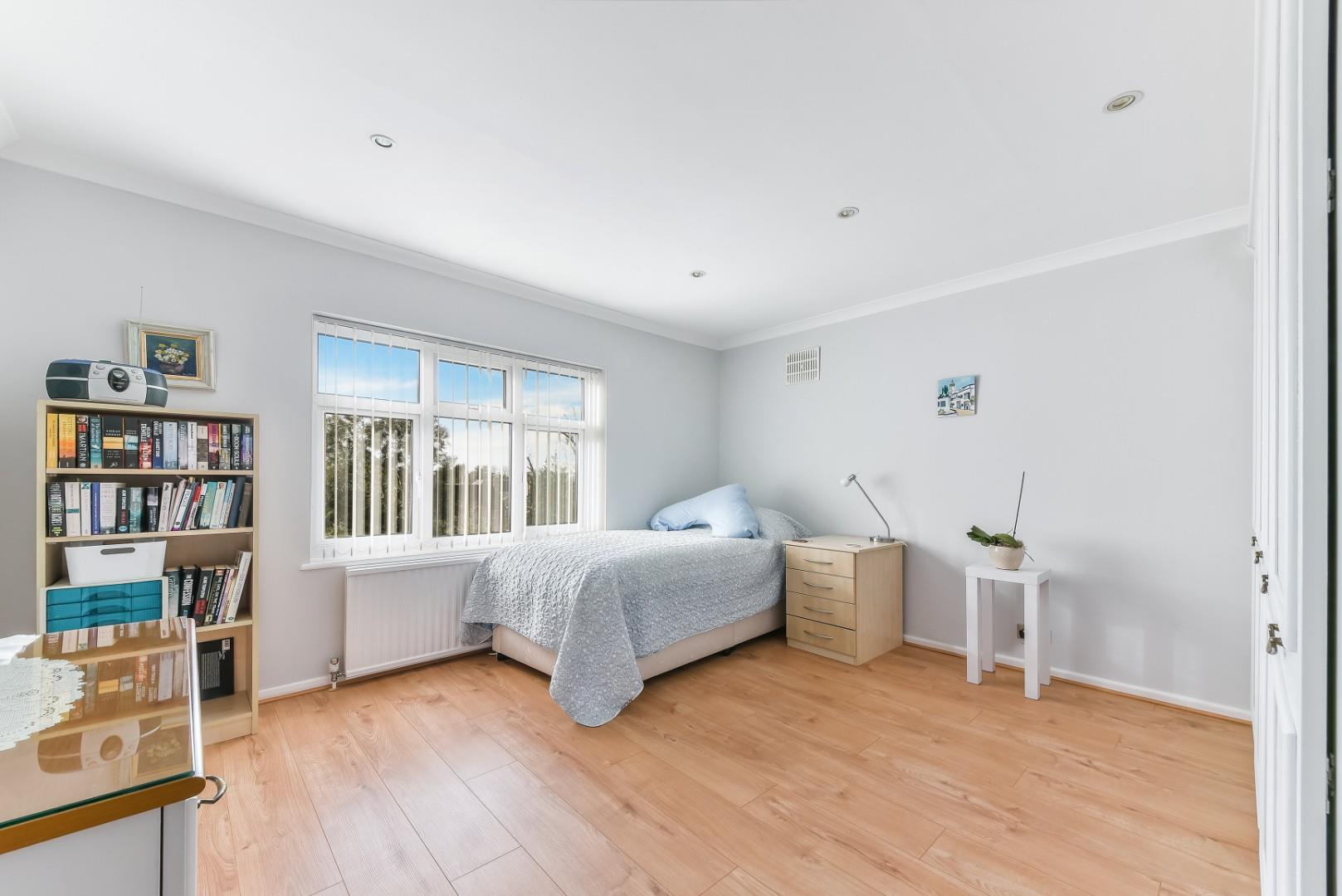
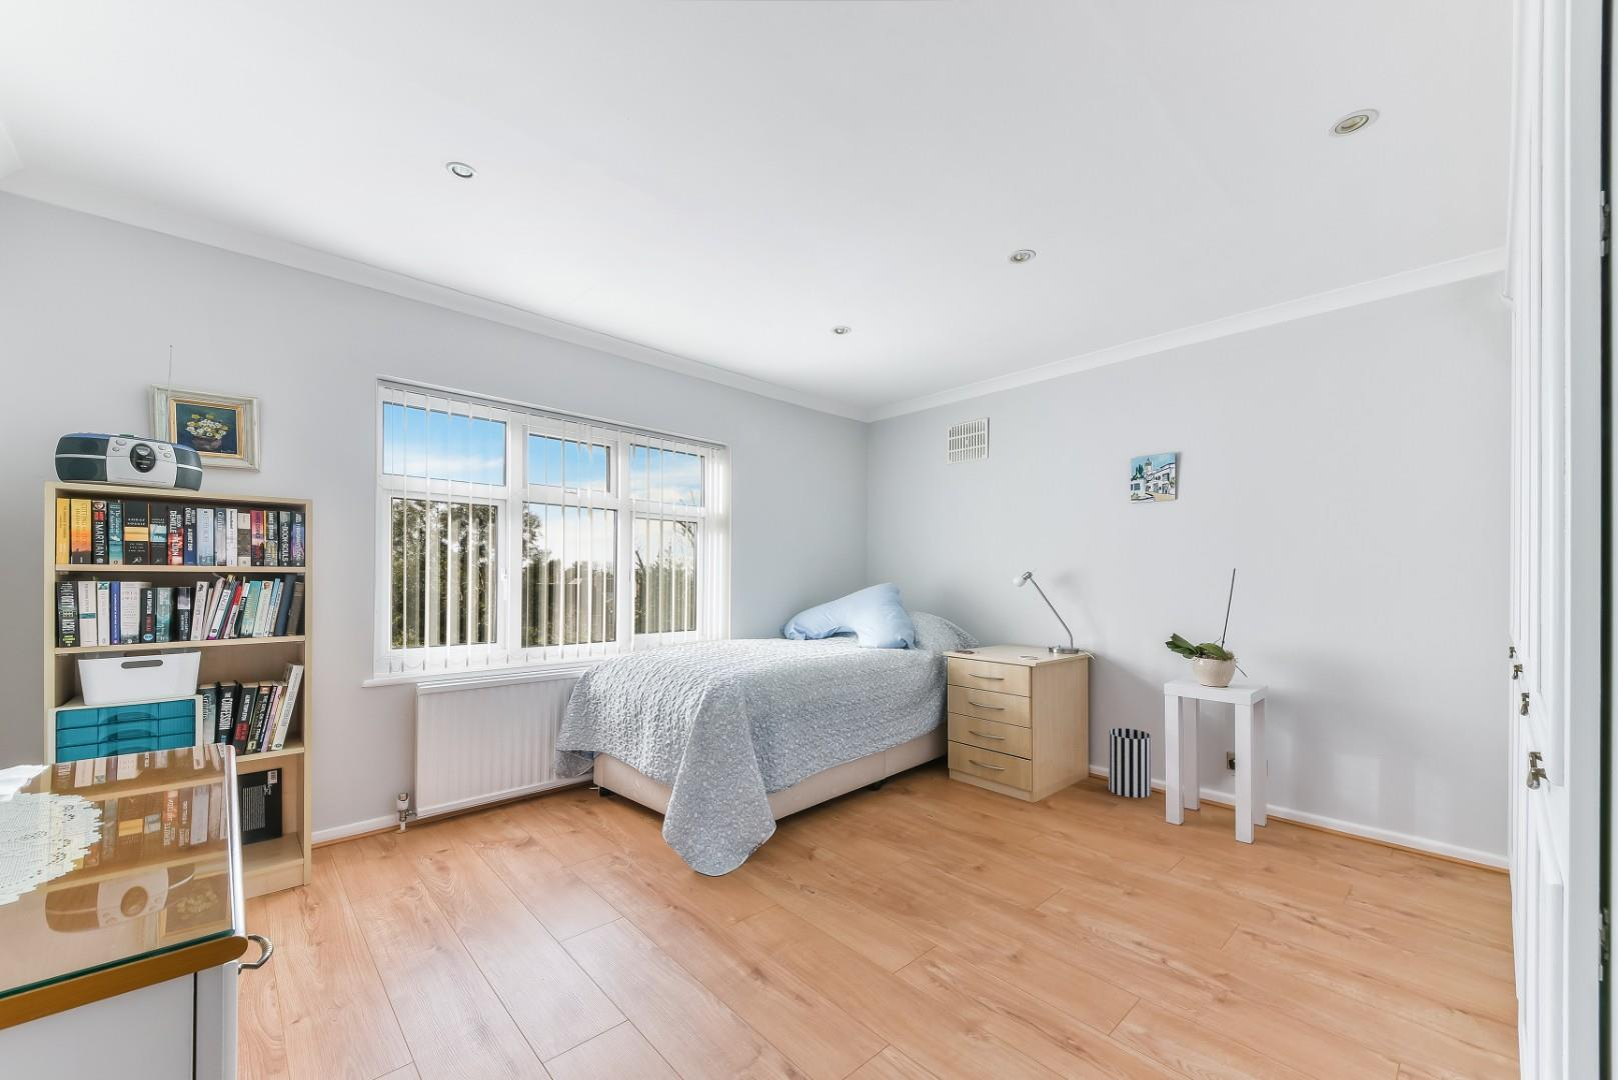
+ wastebasket [1108,727,1151,799]
